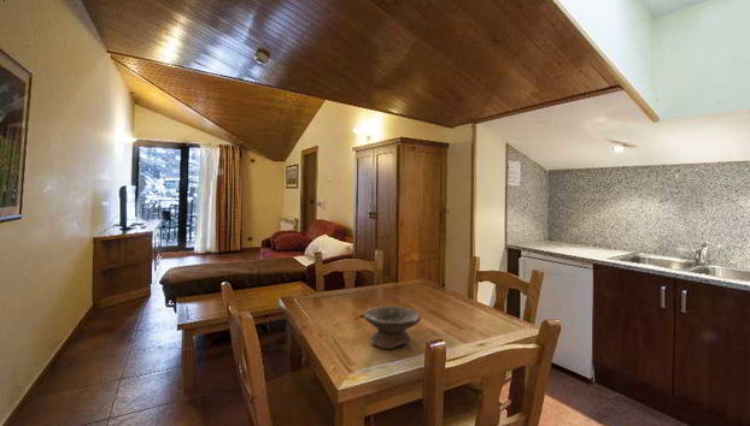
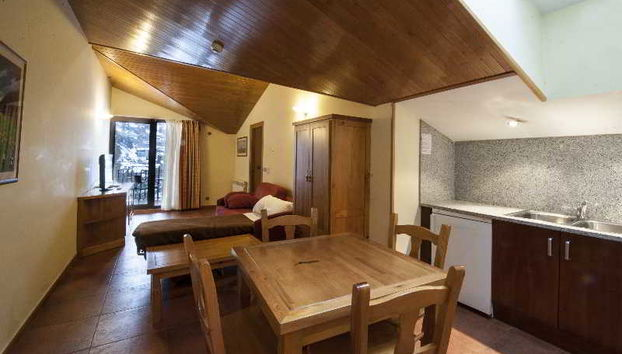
- bowl [362,306,422,350]
